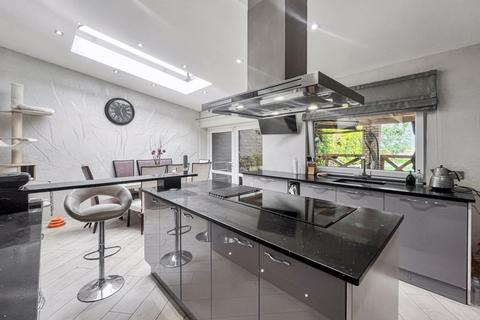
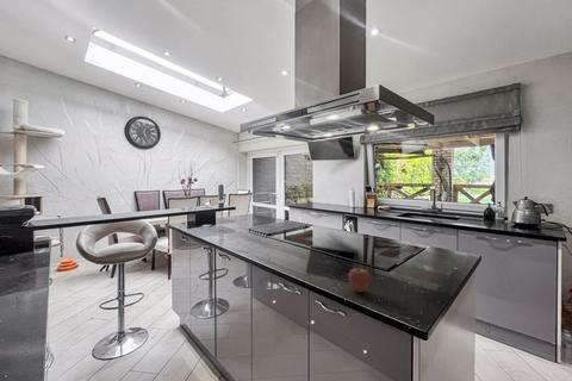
+ fruit [347,263,372,293]
